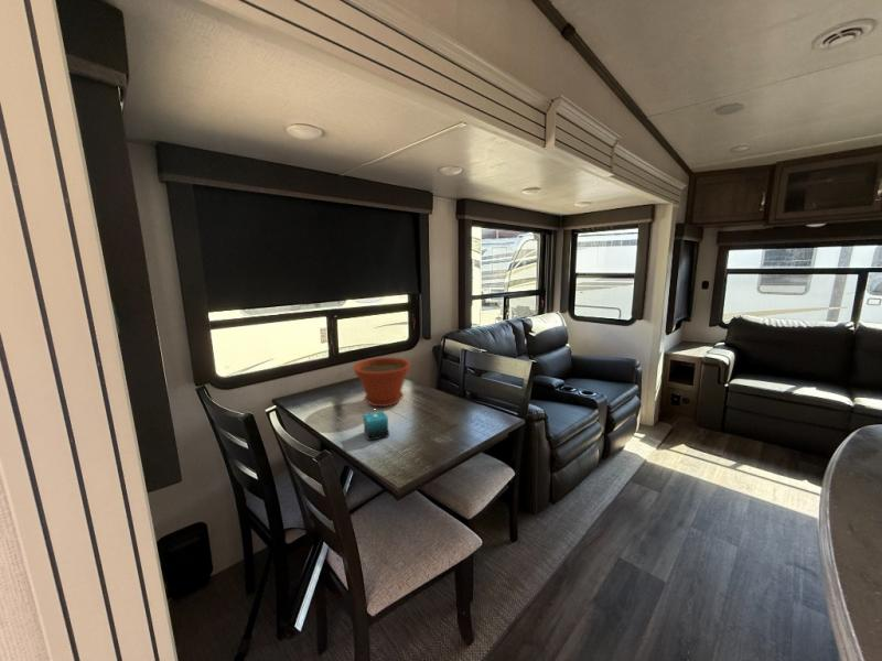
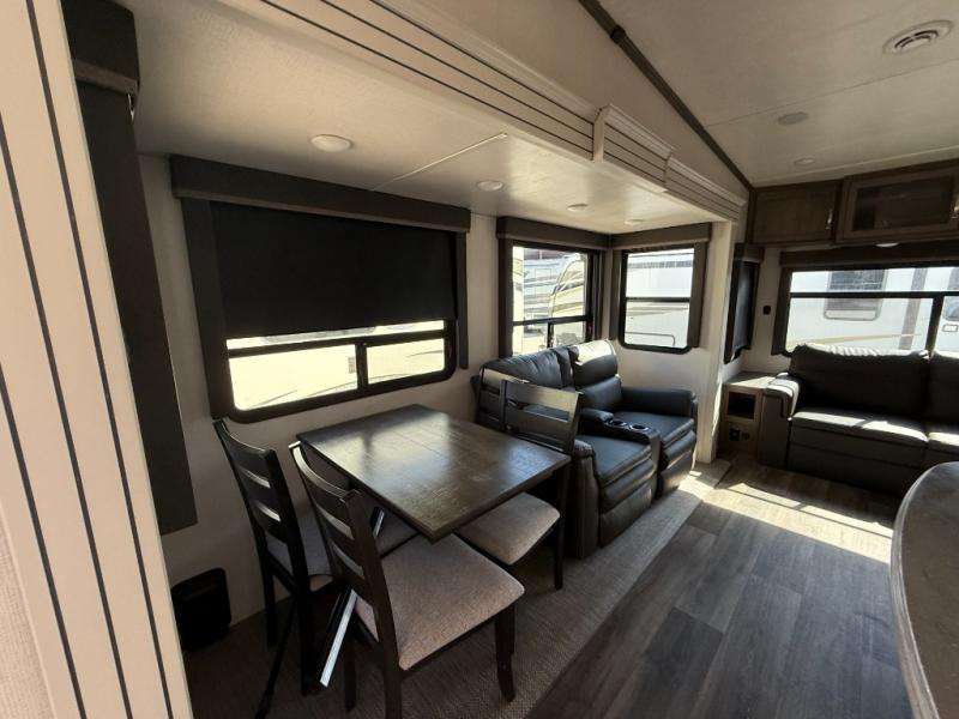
- candle [362,409,390,442]
- plant pot [352,356,412,408]
